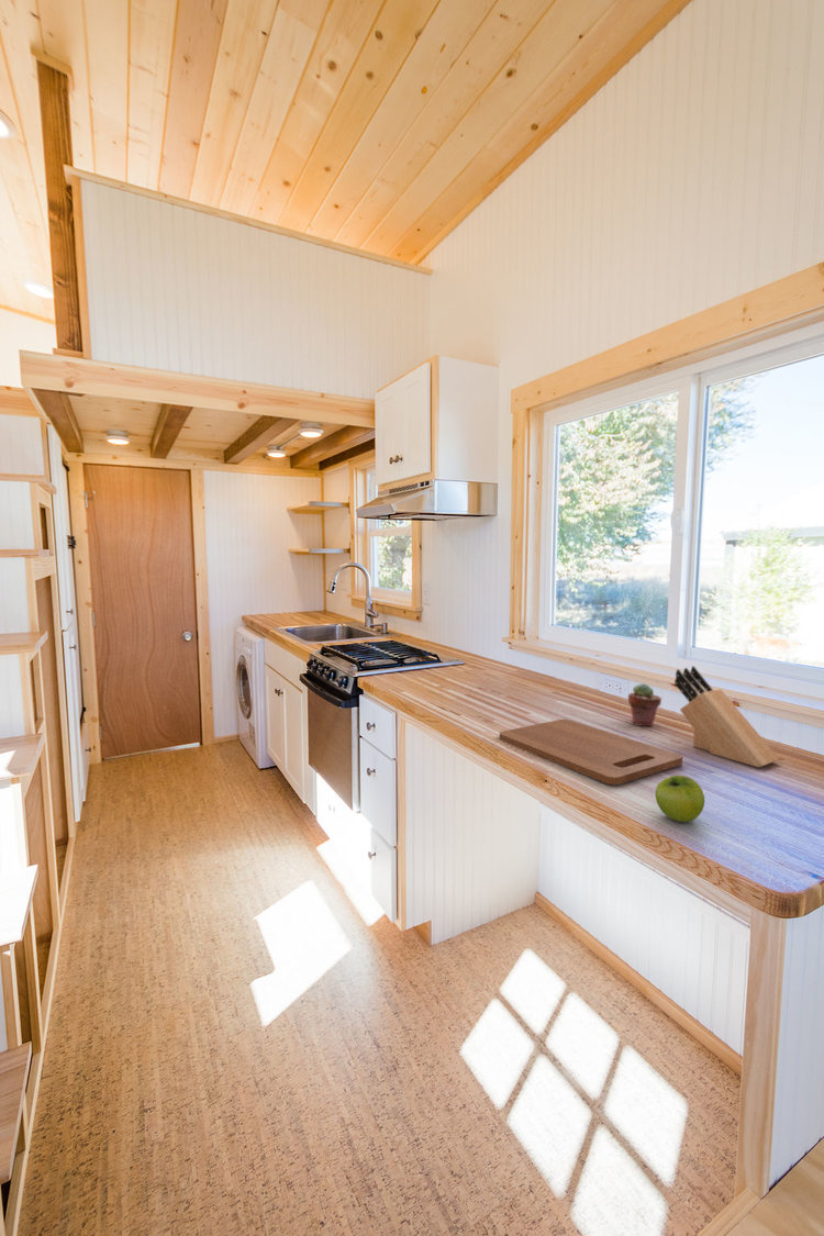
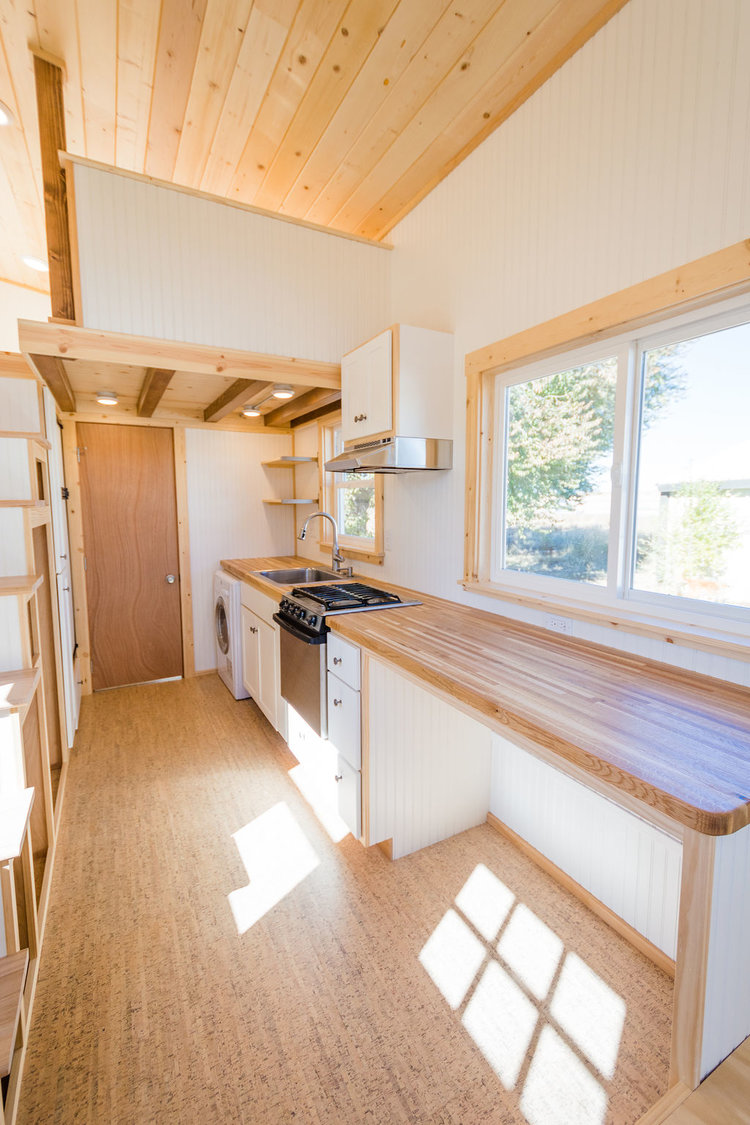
- potted succulent [627,682,662,727]
- knife block [673,665,781,768]
- fruit [655,775,705,823]
- cutting board [499,719,683,786]
